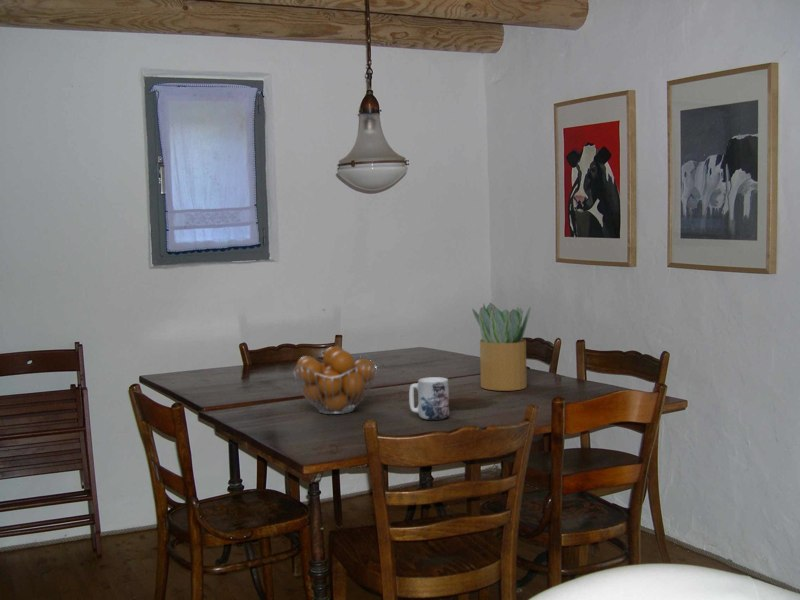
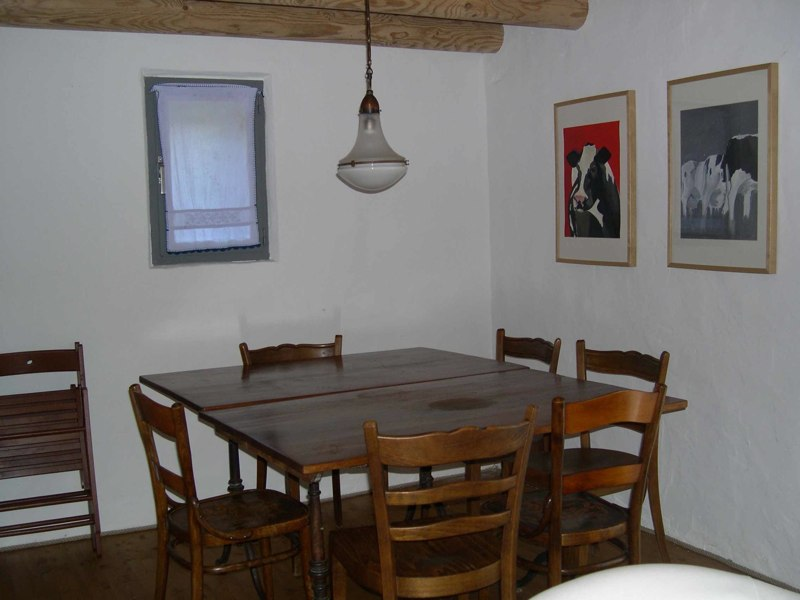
- mug [408,376,450,421]
- potted plant [471,302,532,392]
- fruit basket [292,345,378,415]
